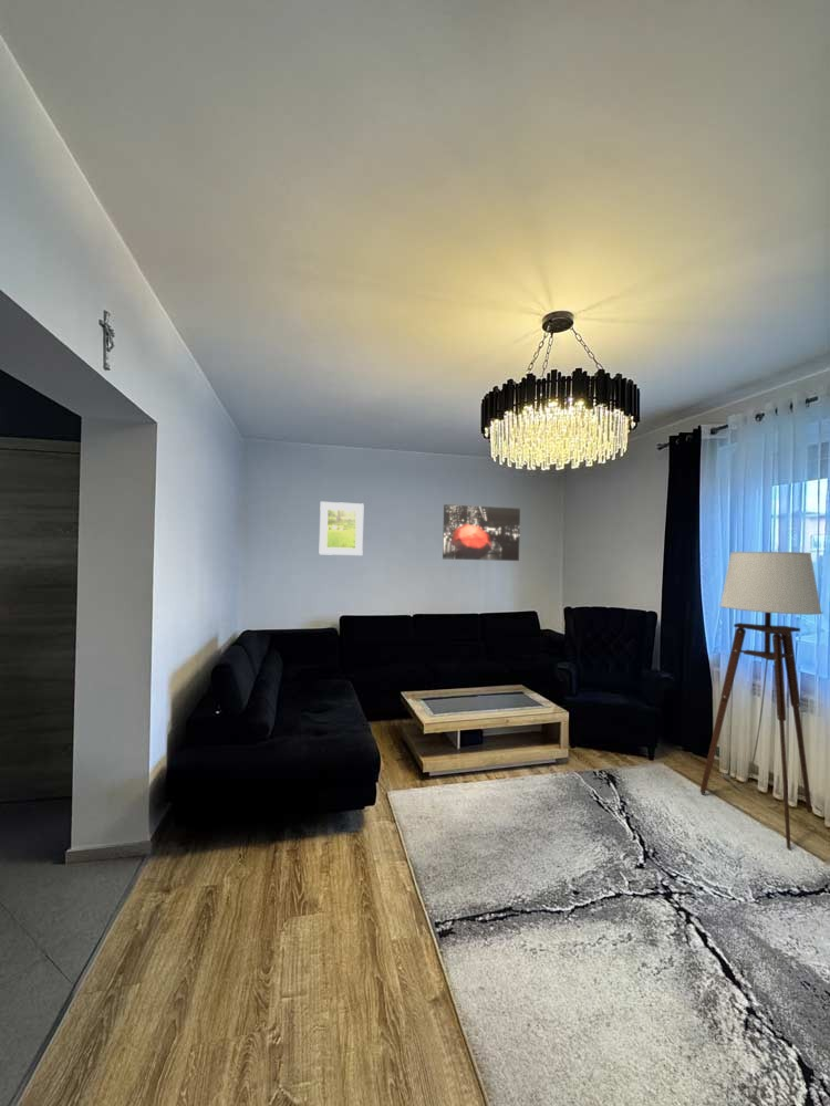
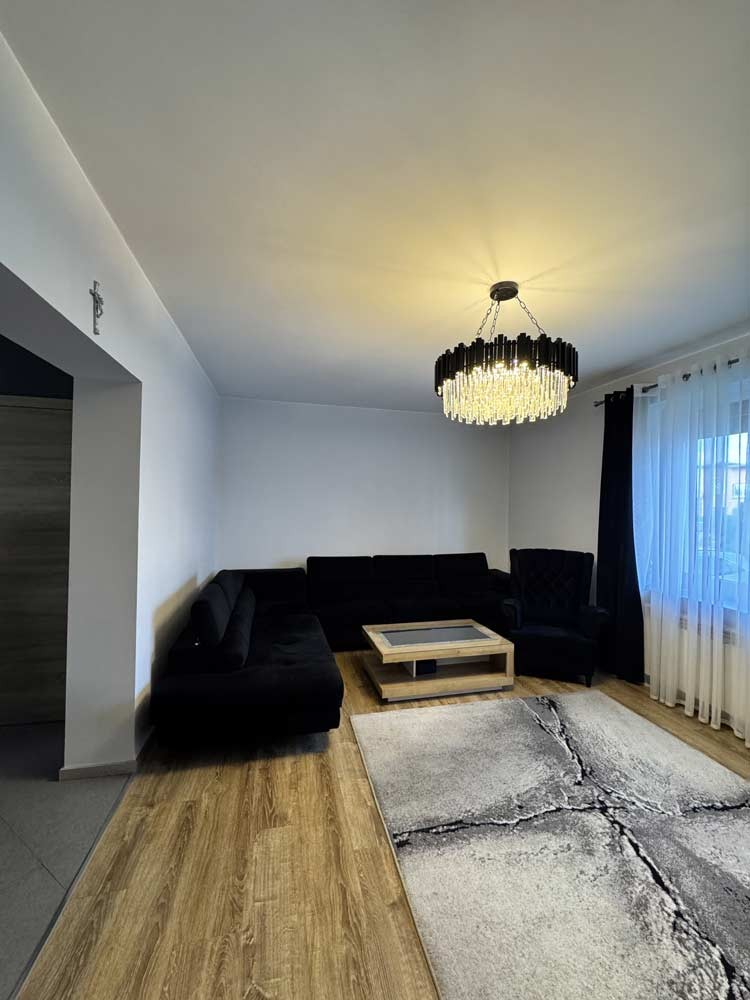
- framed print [318,501,365,556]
- floor lamp [699,551,823,852]
- wall art [442,503,521,562]
